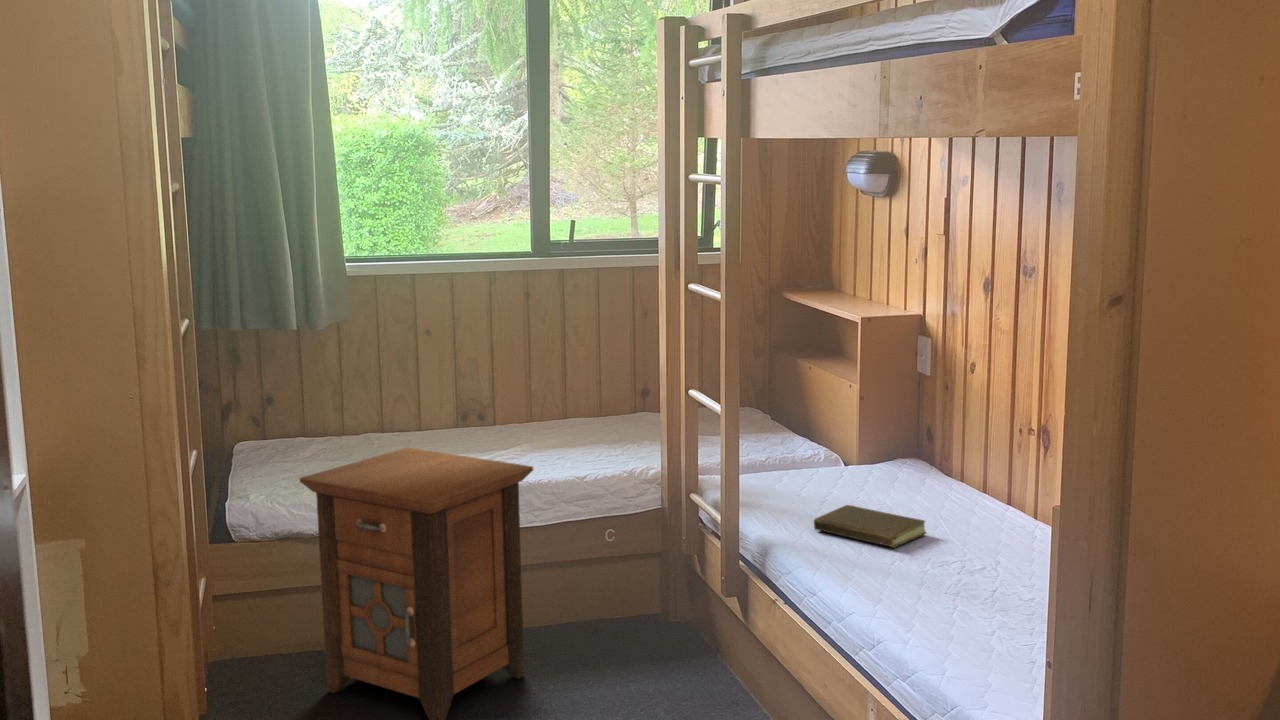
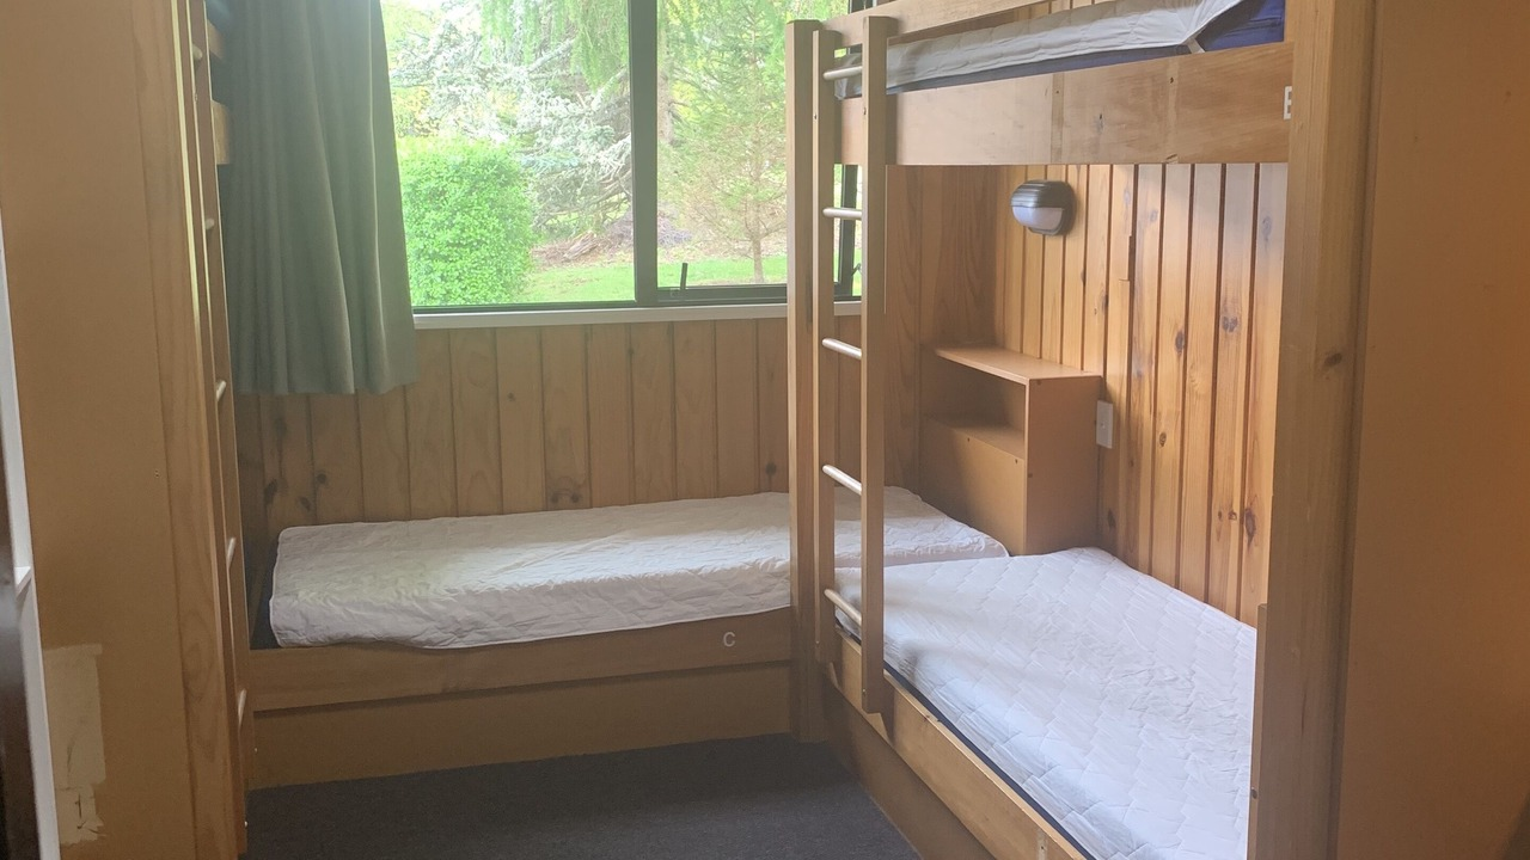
- nightstand [299,447,534,720]
- book [813,504,928,549]
